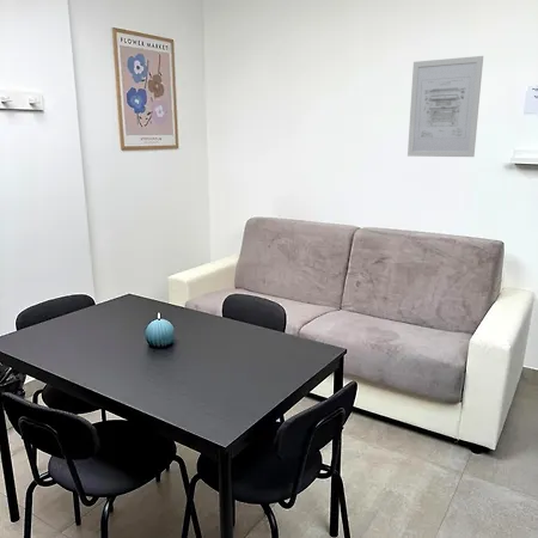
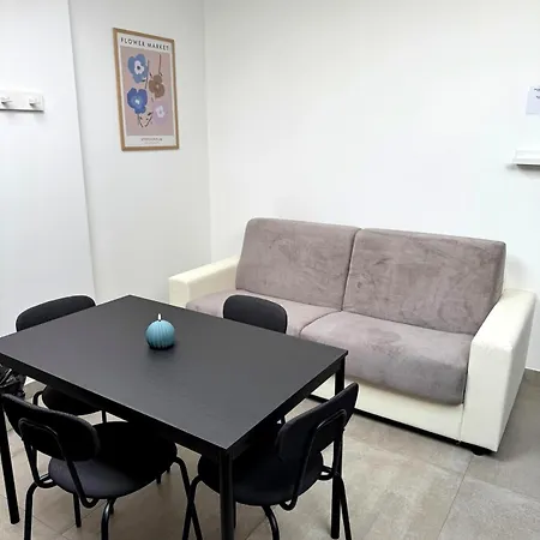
- wall art [406,55,484,158]
